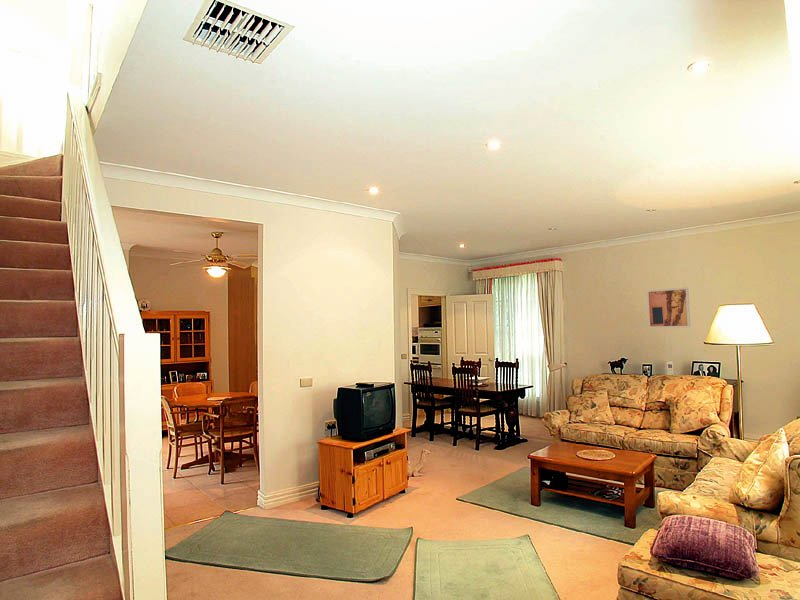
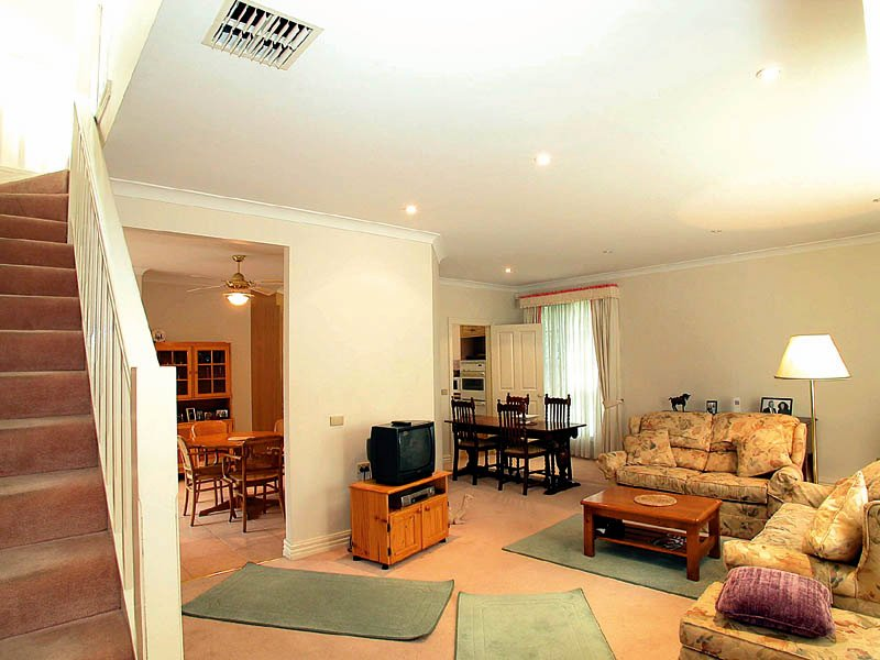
- wall art [646,287,692,329]
